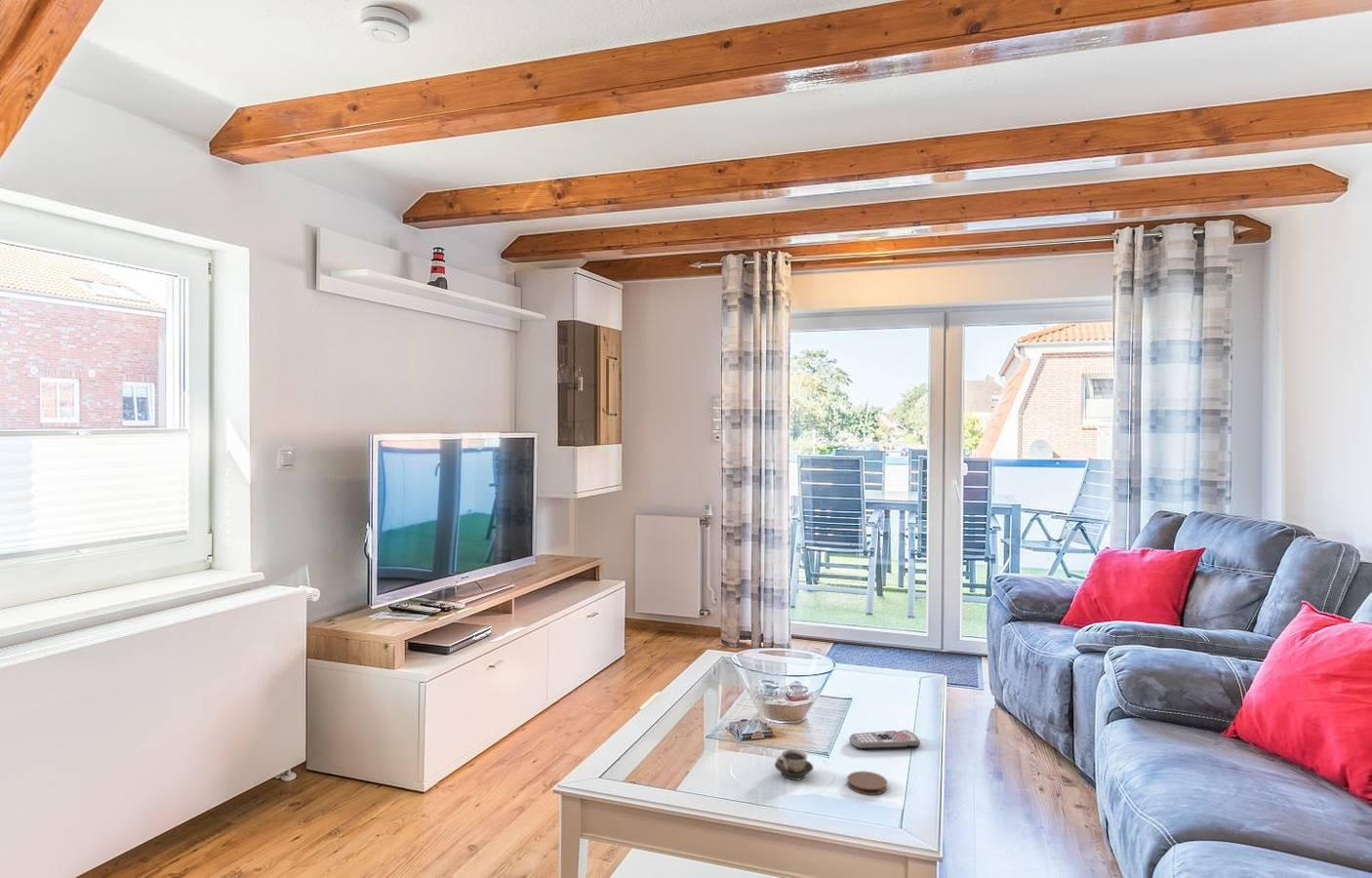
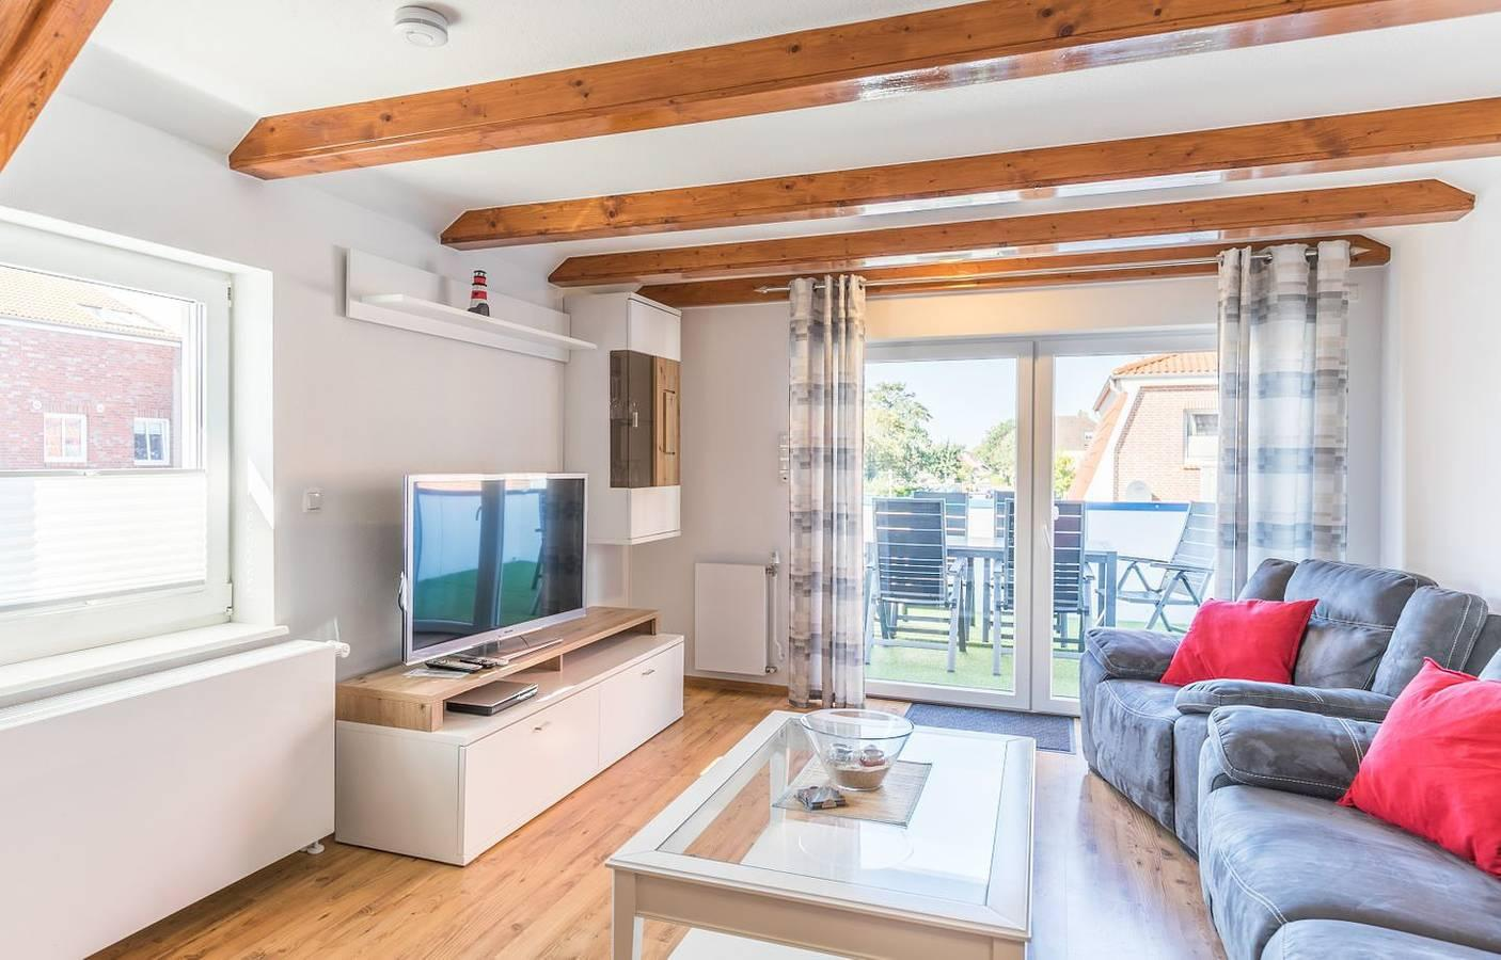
- coaster [846,771,888,796]
- cup [774,748,814,781]
- remote control [848,729,921,750]
